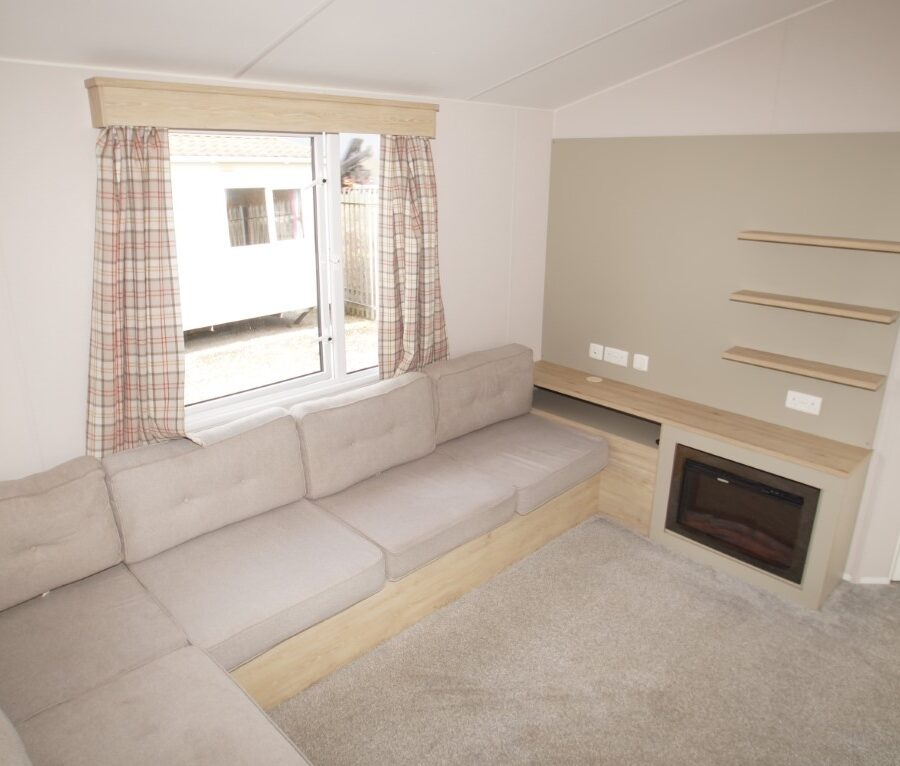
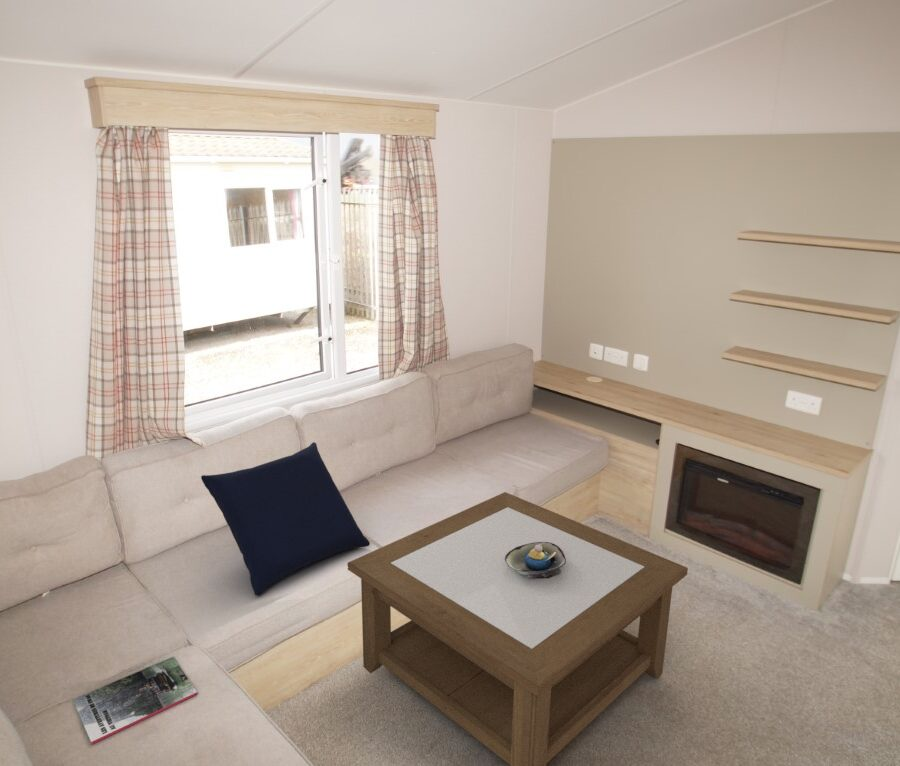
+ magazine [72,656,199,745]
+ cushion [200,441,371,597]
+ coffee table [346,491,689,766]
+ decorative bowl [505,542,566,578]
